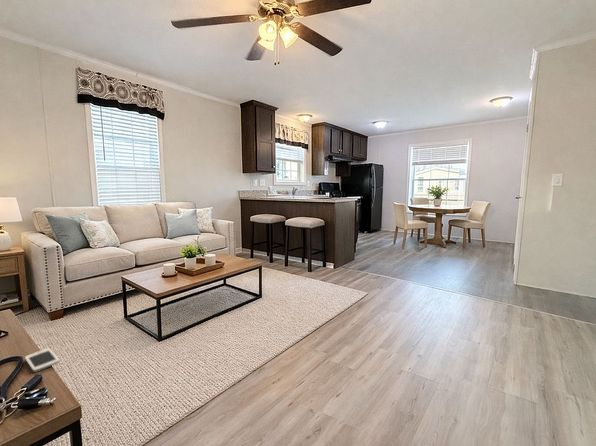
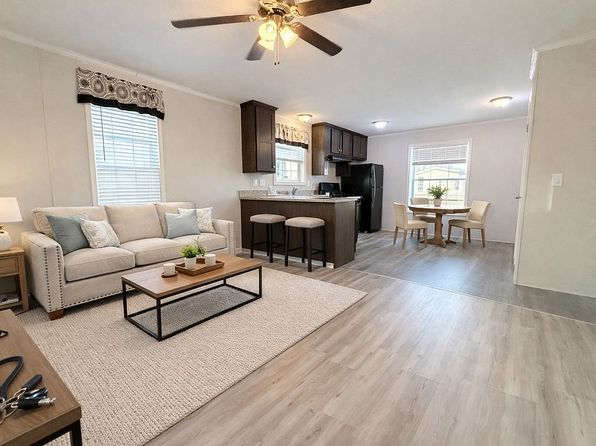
- smartphone [24,348,60,373]
